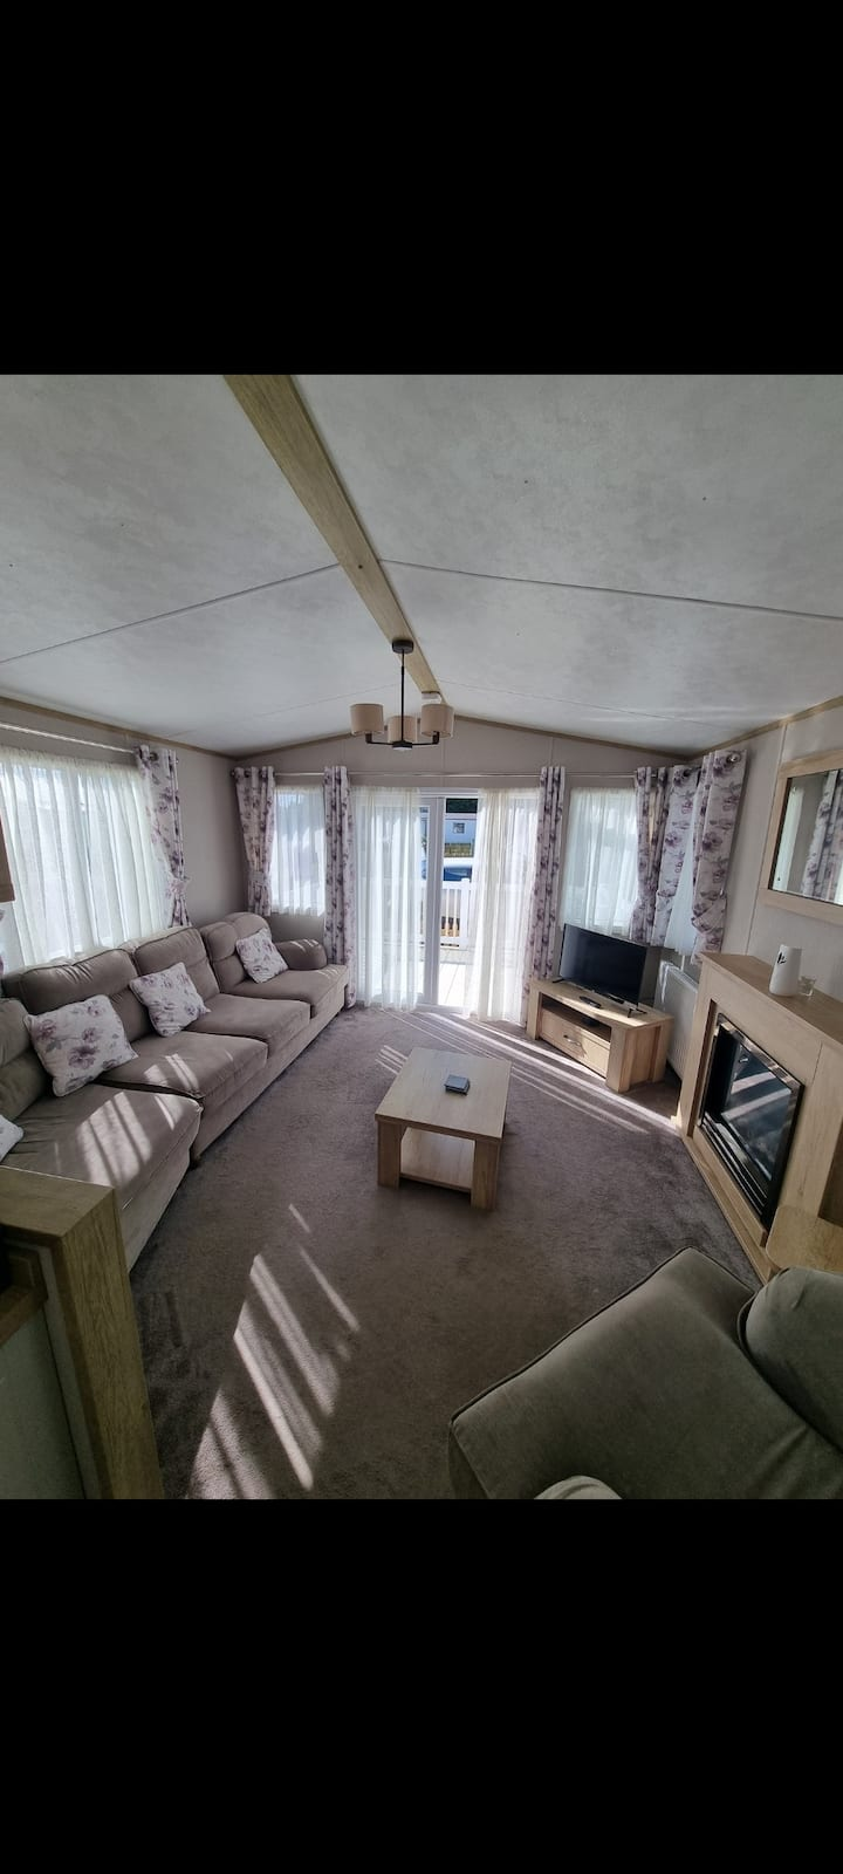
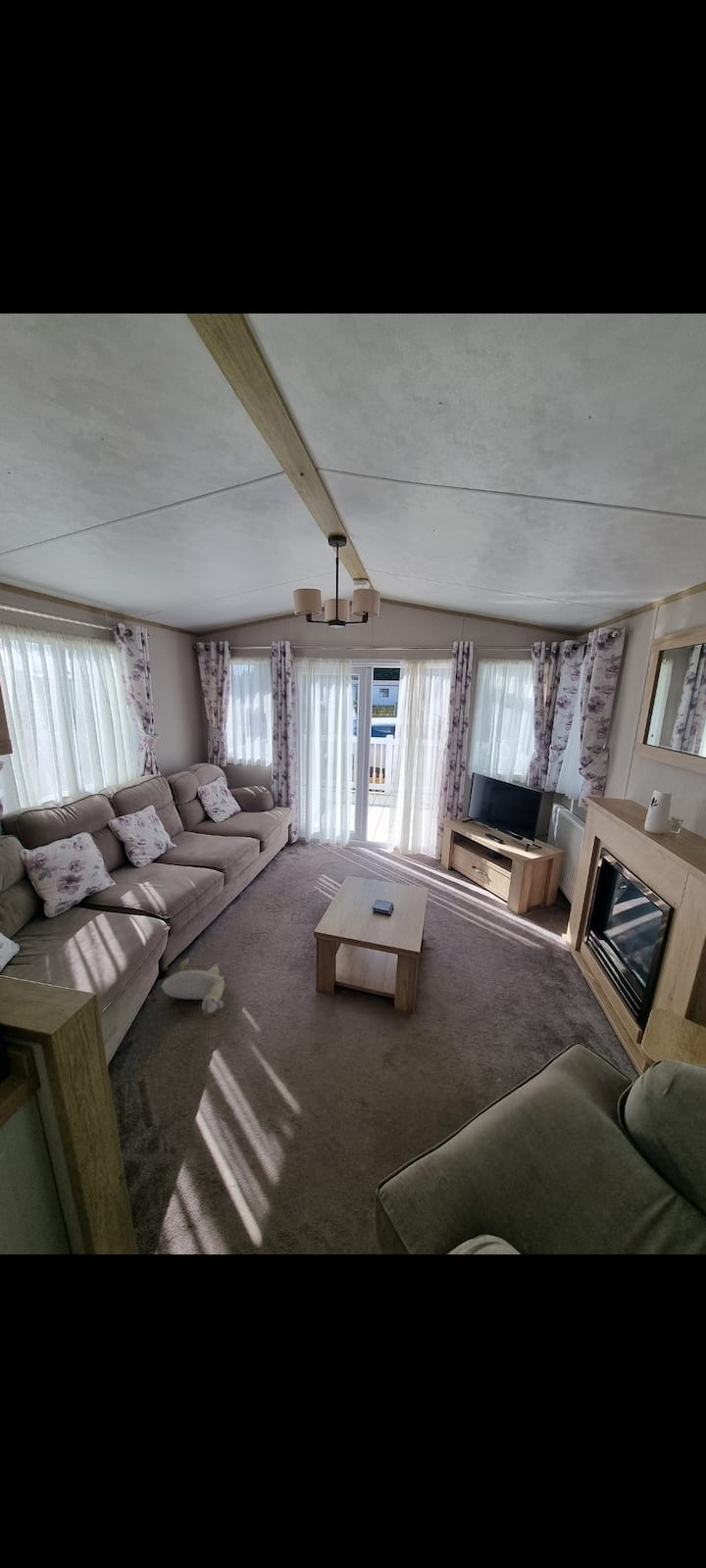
+ plush toy [160,956,226,1016]
